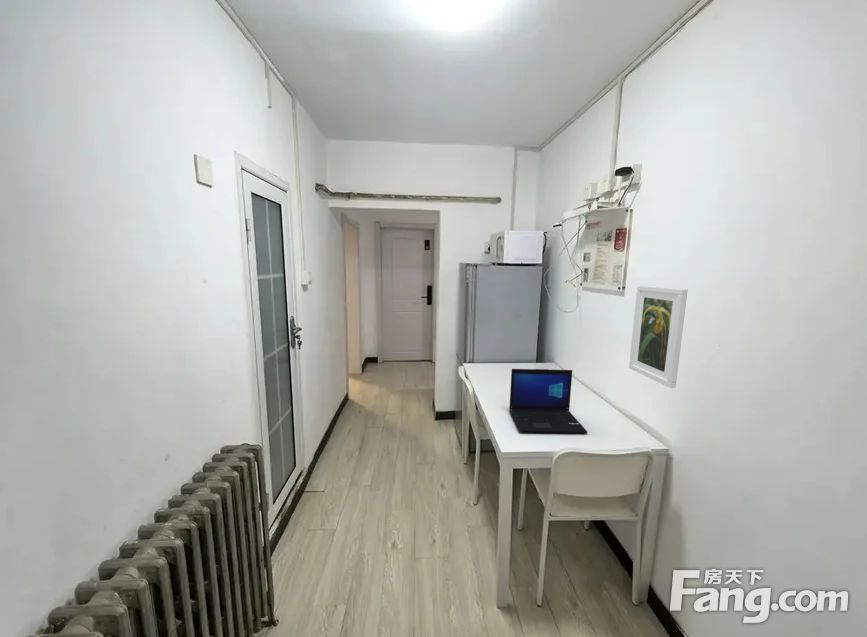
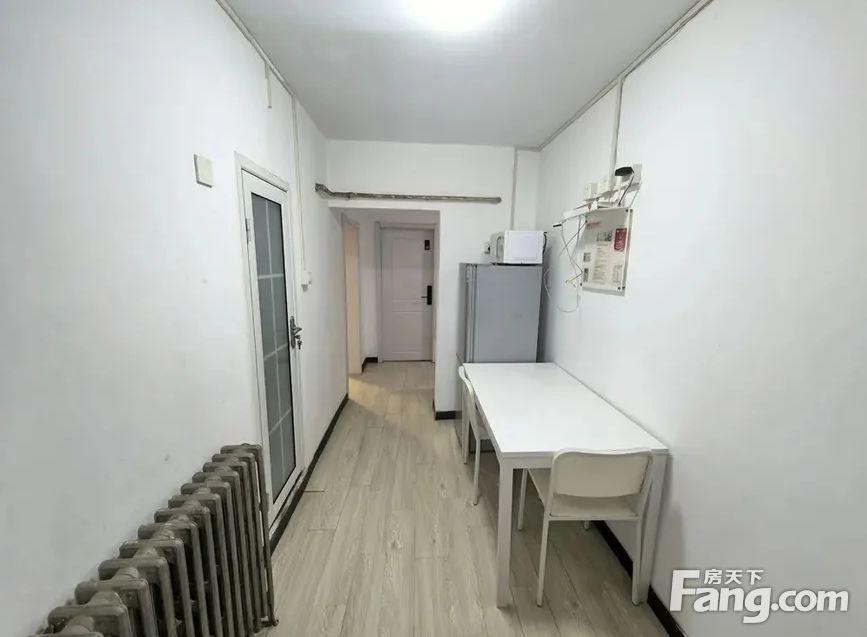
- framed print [628,284,689,389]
- laptop [508,368,589,434]
